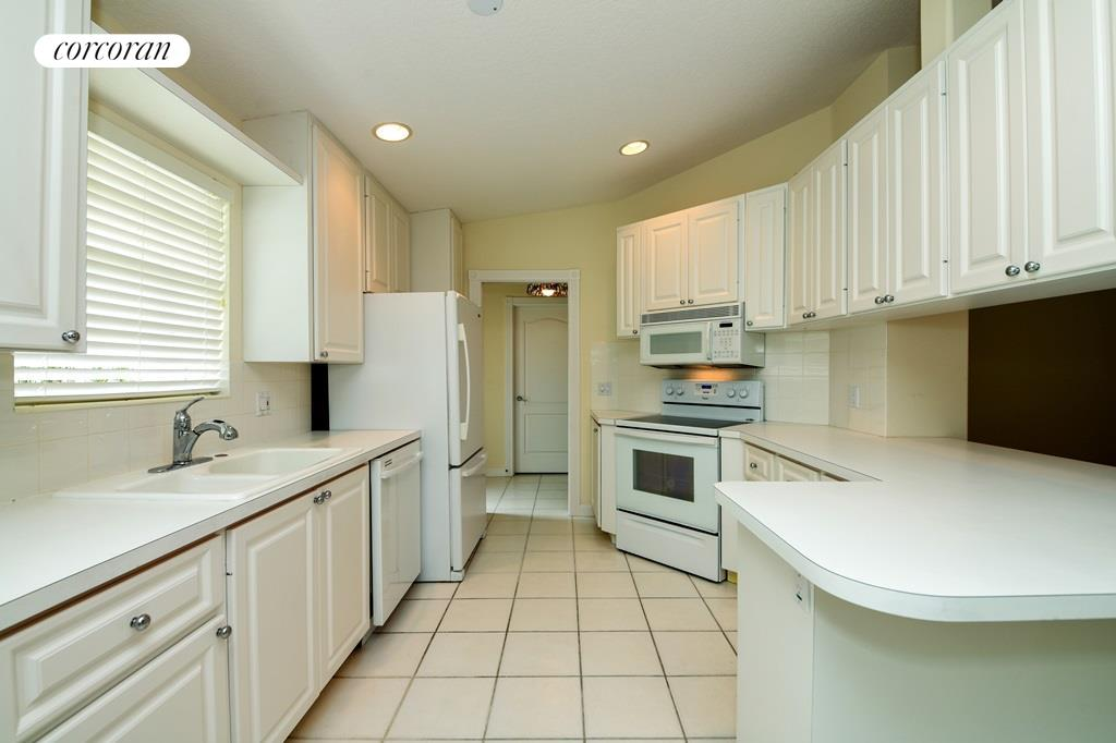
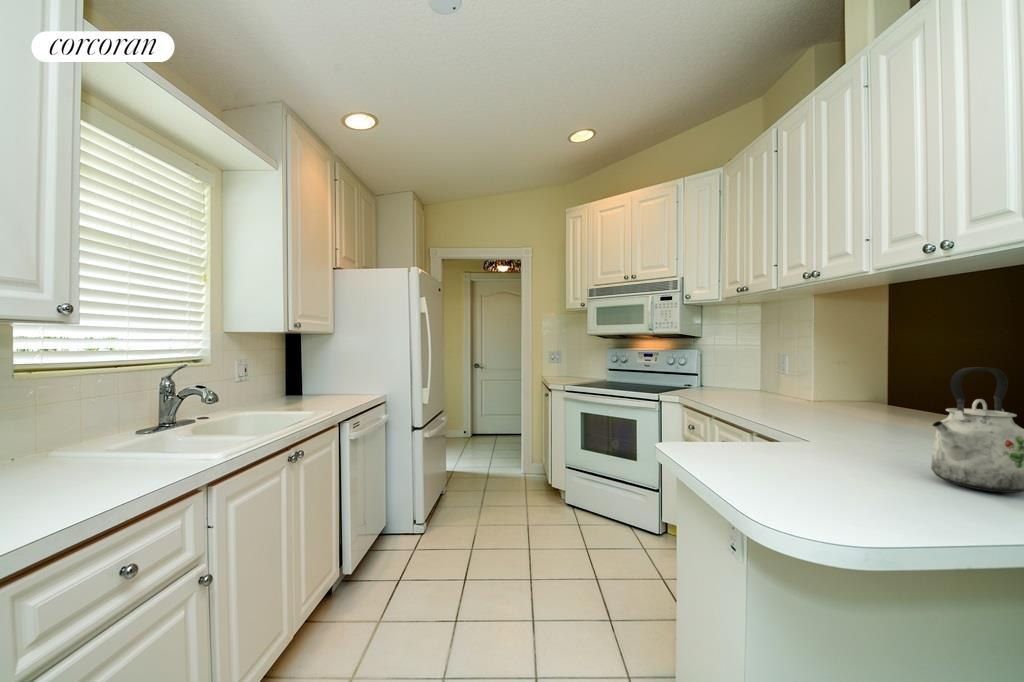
+ kettle [930,366,1024,494]
